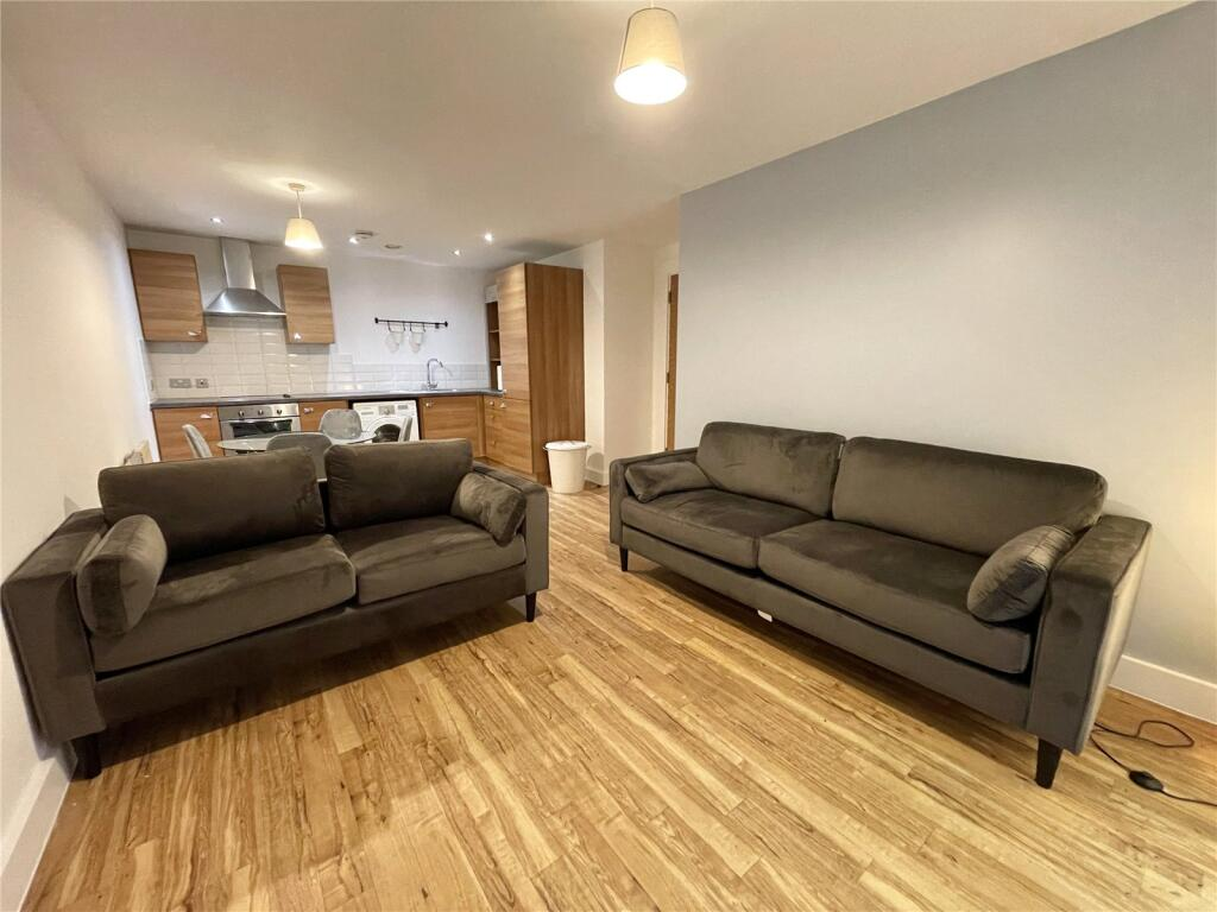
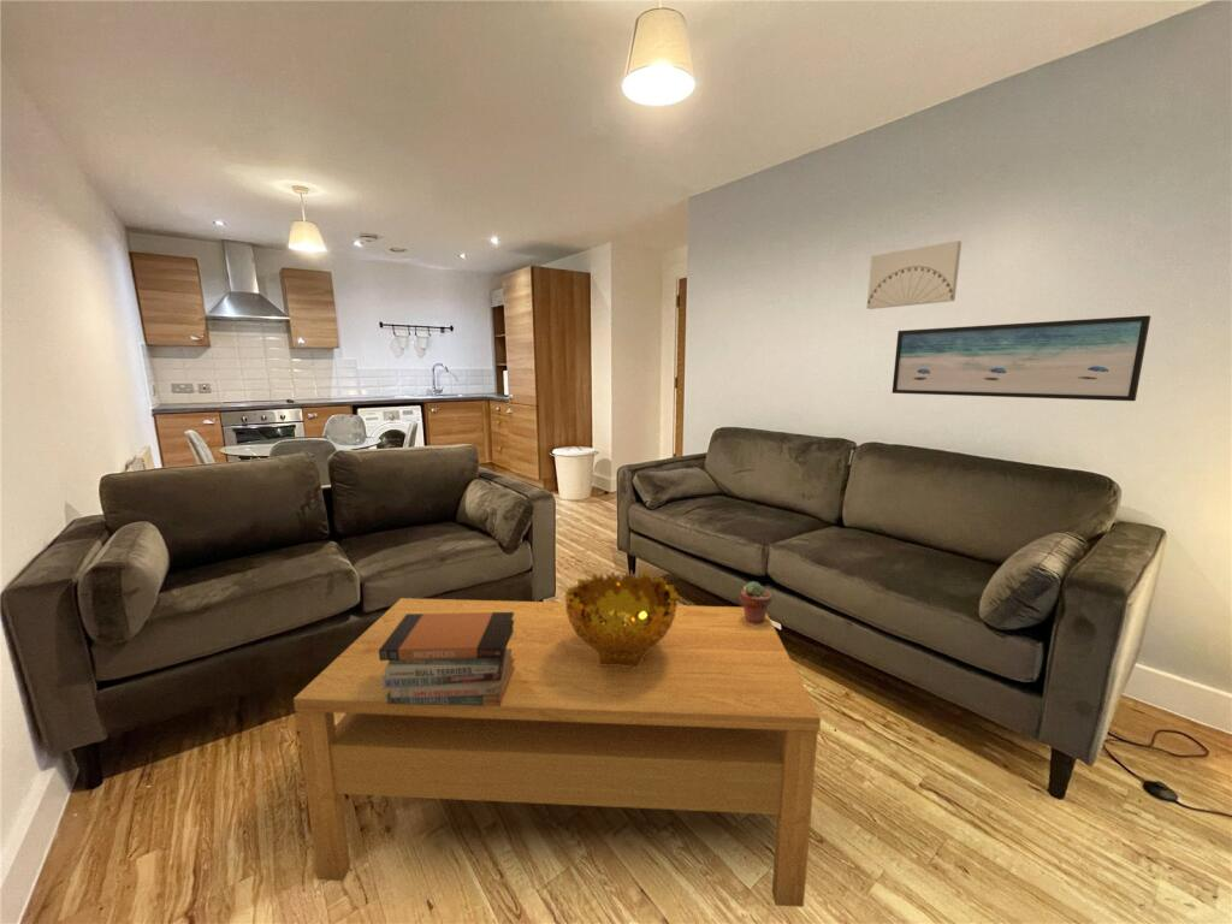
+ coffee table [292,597,822,908]
+ decorative bowl [564,569,679,668]
+ book stack [379,612,515,706]
+ wall art [892,314,1151,402]
+ wall art [866,239,962,310]
+ potted succulent [740,580,772,624]
